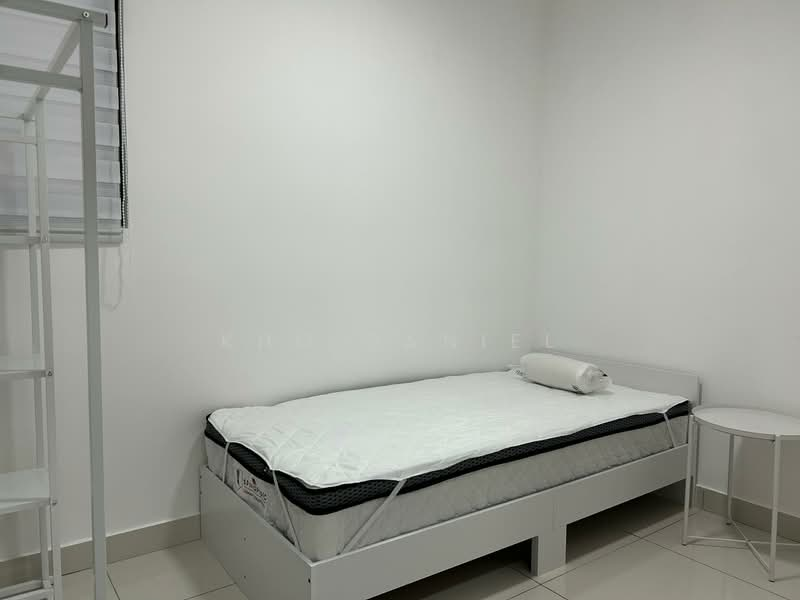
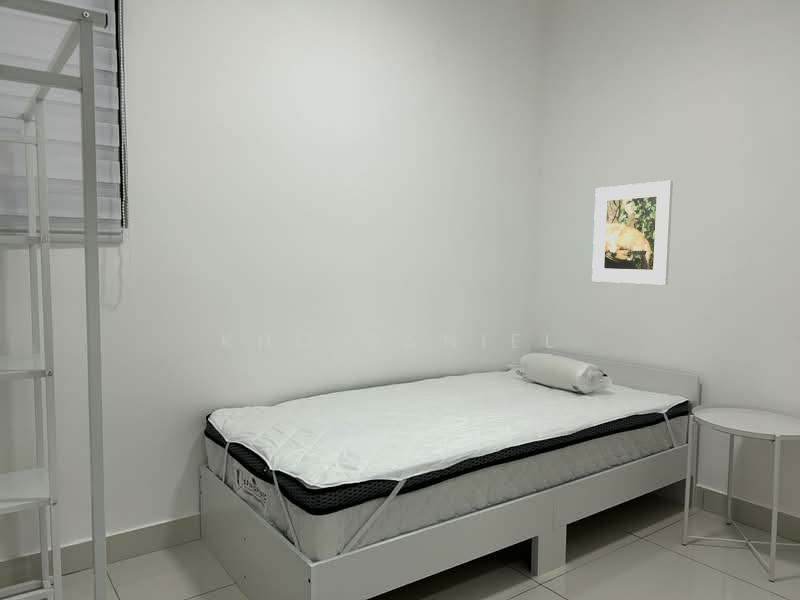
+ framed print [591,180,674,286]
